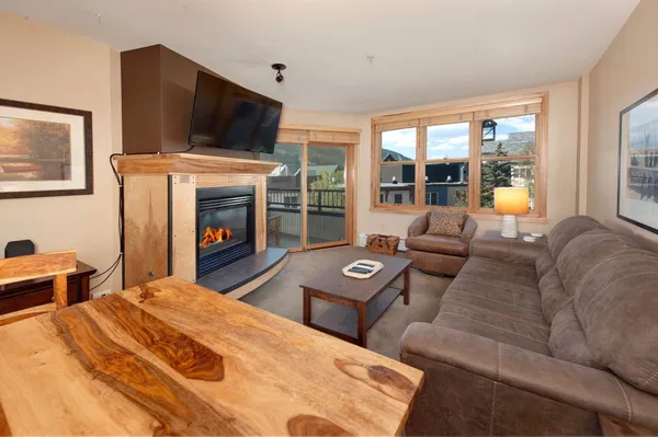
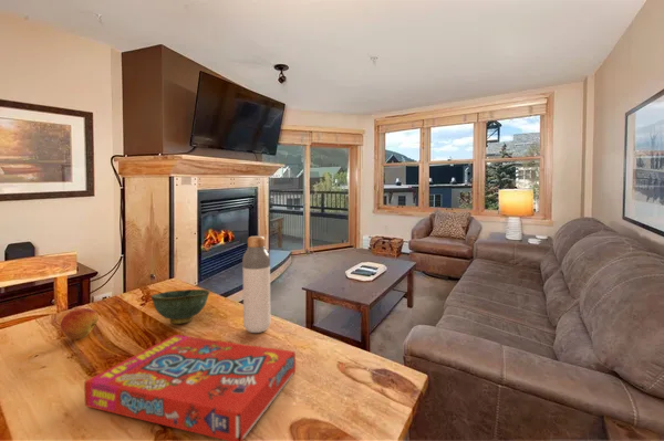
+ bowl [149,288,210,325]
+ fruit [60,307,100,340]
+ bottle [241,235,271,334]
+ snack box [83,334,297,441]
